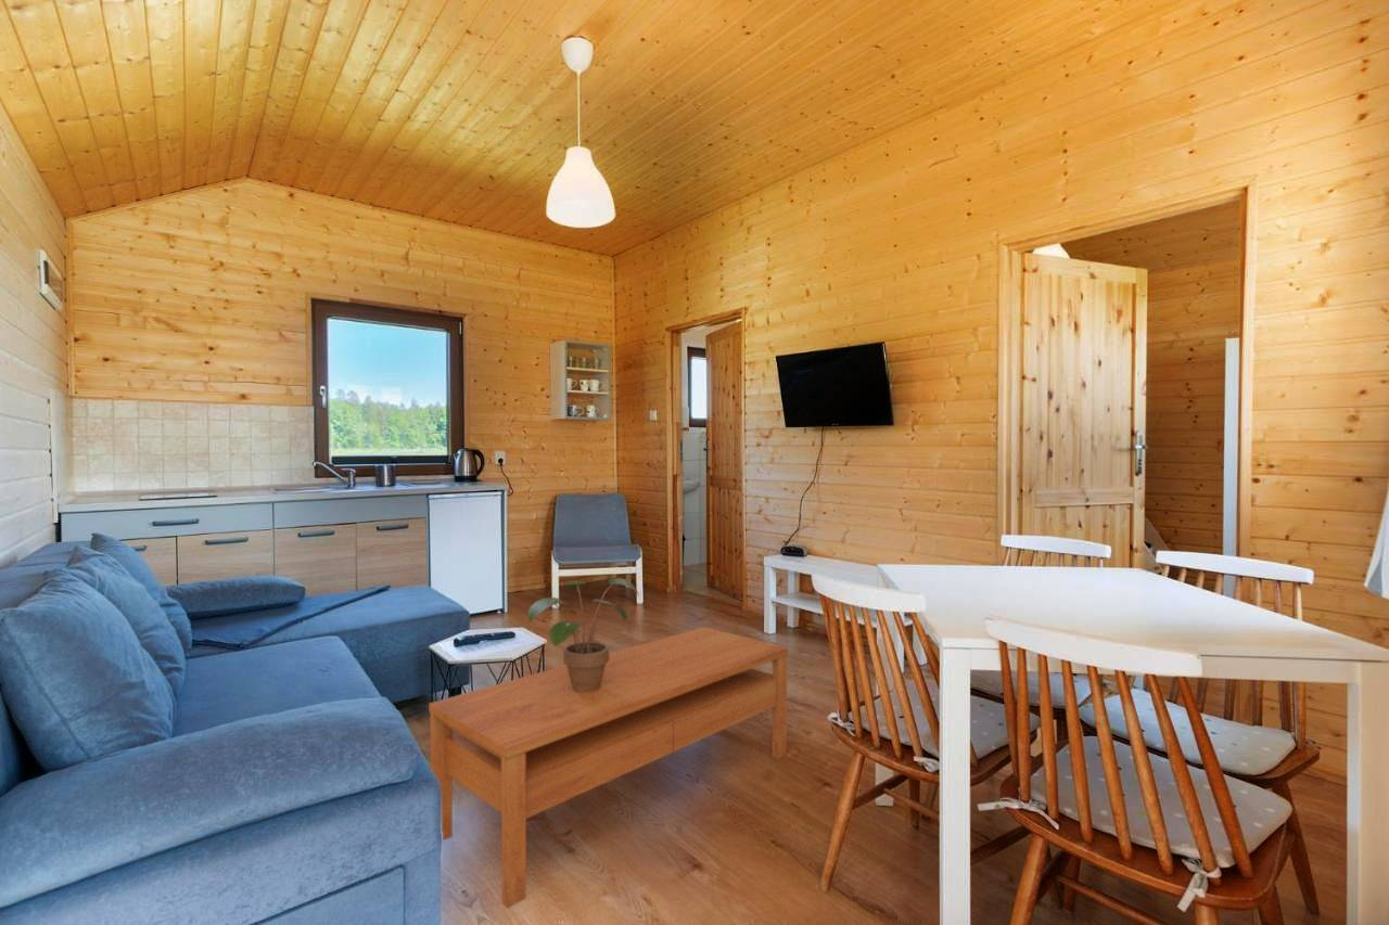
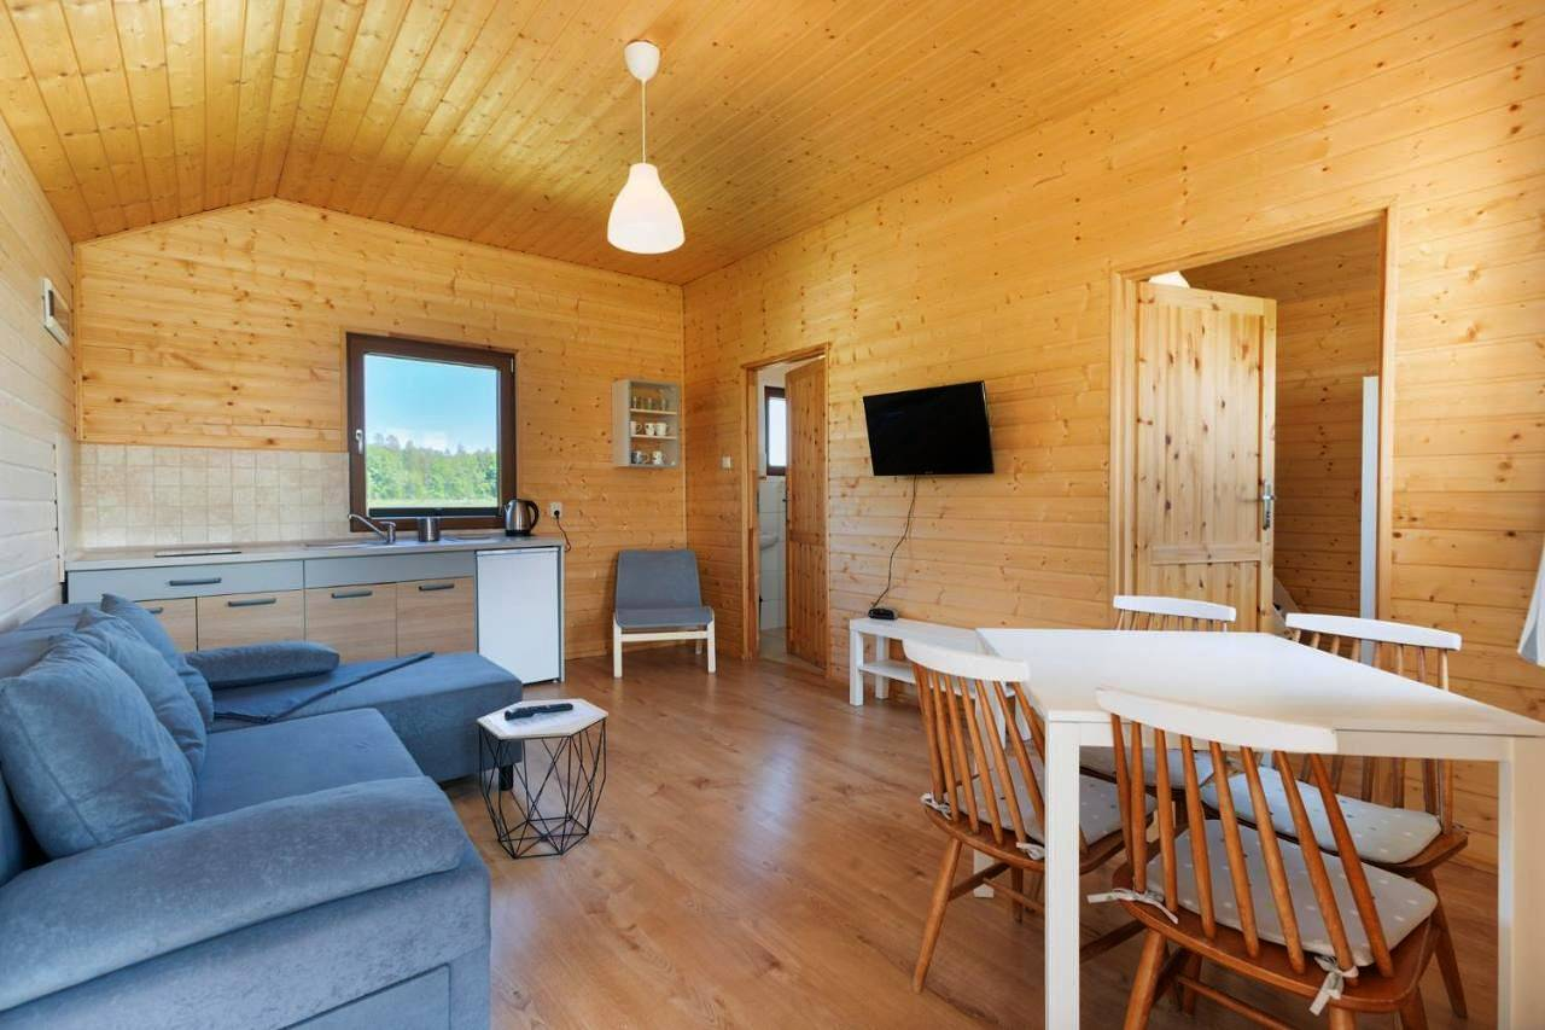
- coffee table [428,626,789,910]
- potted plant [526,577,640,692]
